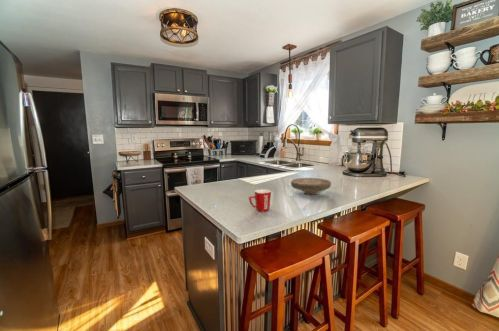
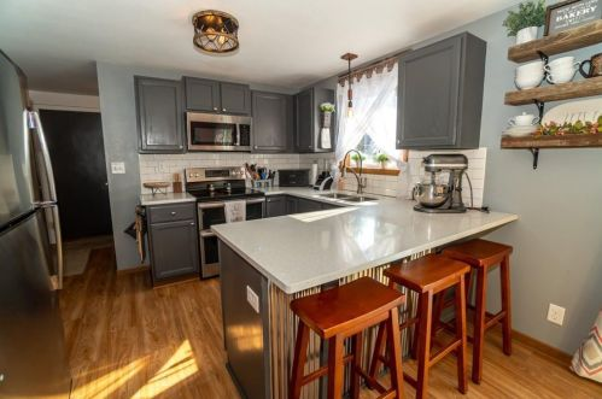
- mug [248,188,272,212]
- bowl [290,177,332,196]
